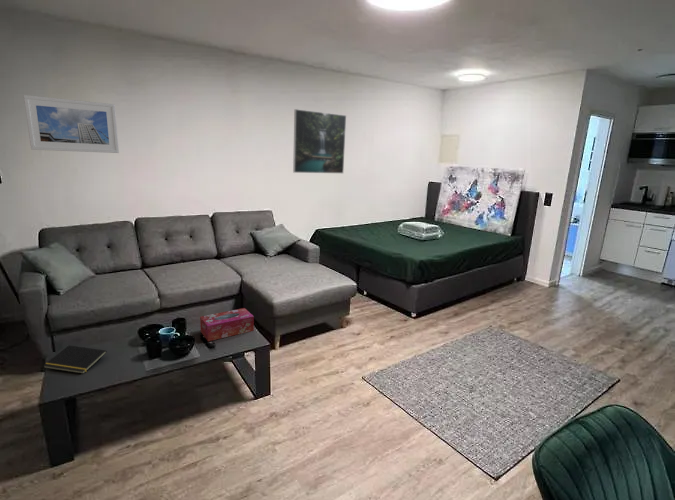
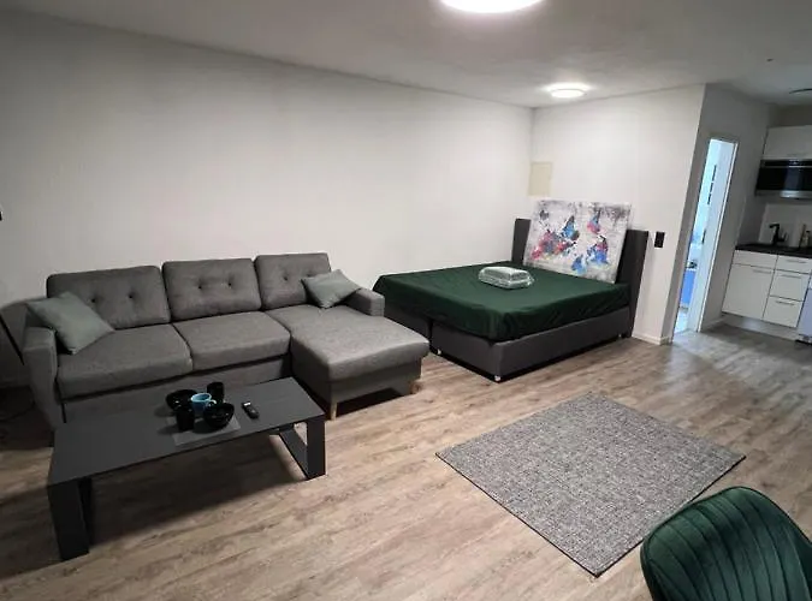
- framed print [292,108,347,174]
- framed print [23,94,120,154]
- tissue box [199,307,255,342]
- notepad [42,344,108,375]
